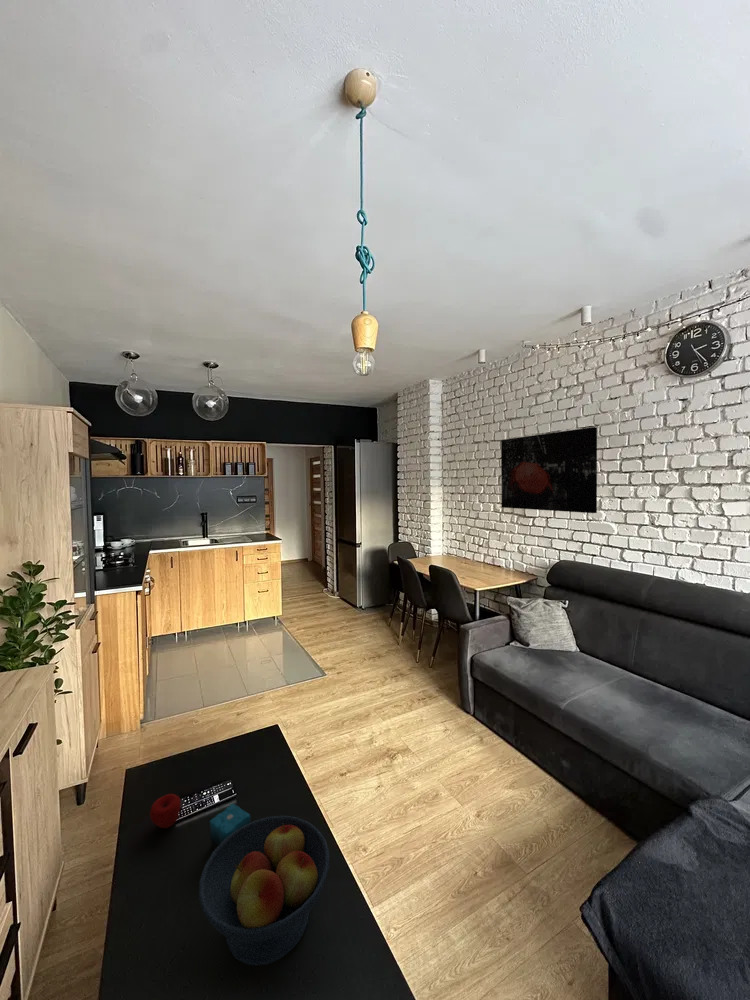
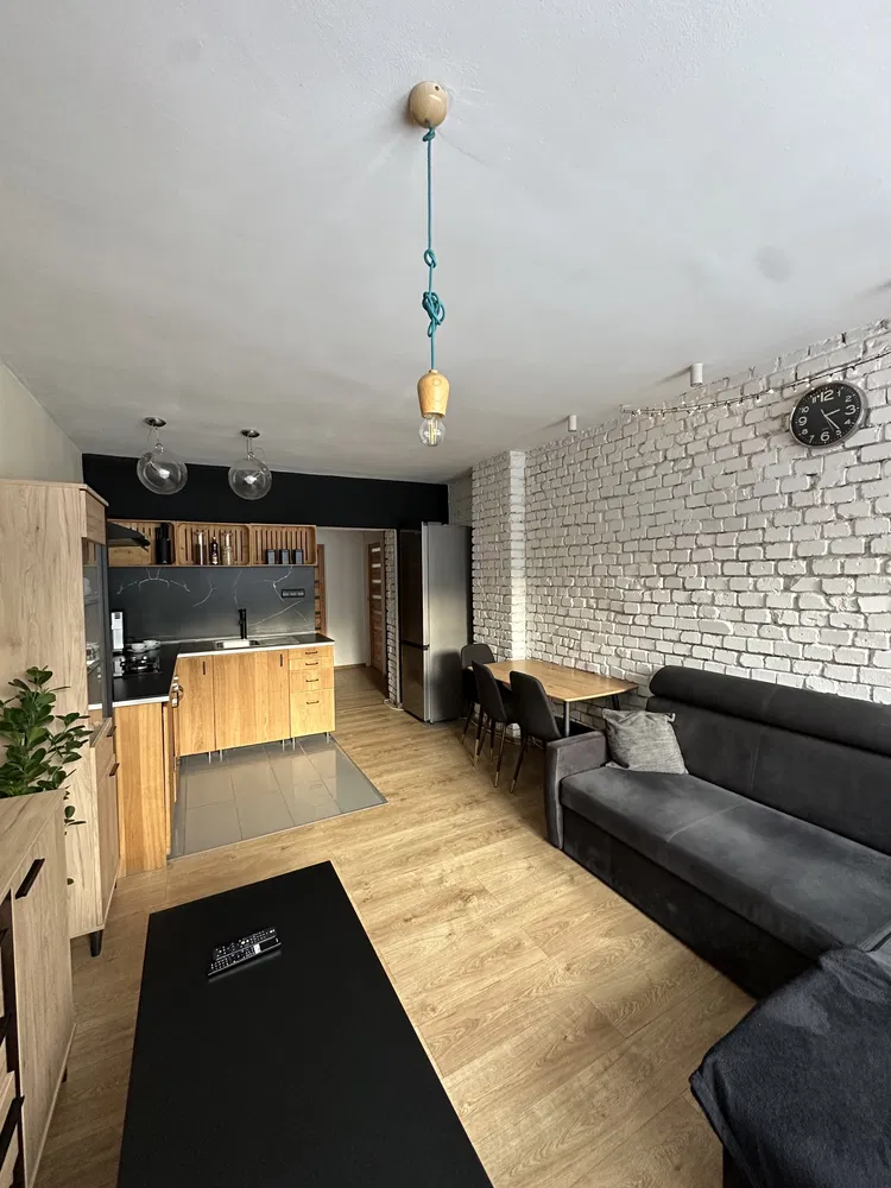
- apple [149,793,182,829]
- fruit bowl [198,815,330,967]
- candle [208,802,252,851]
- wall art [500,426,598,514]
